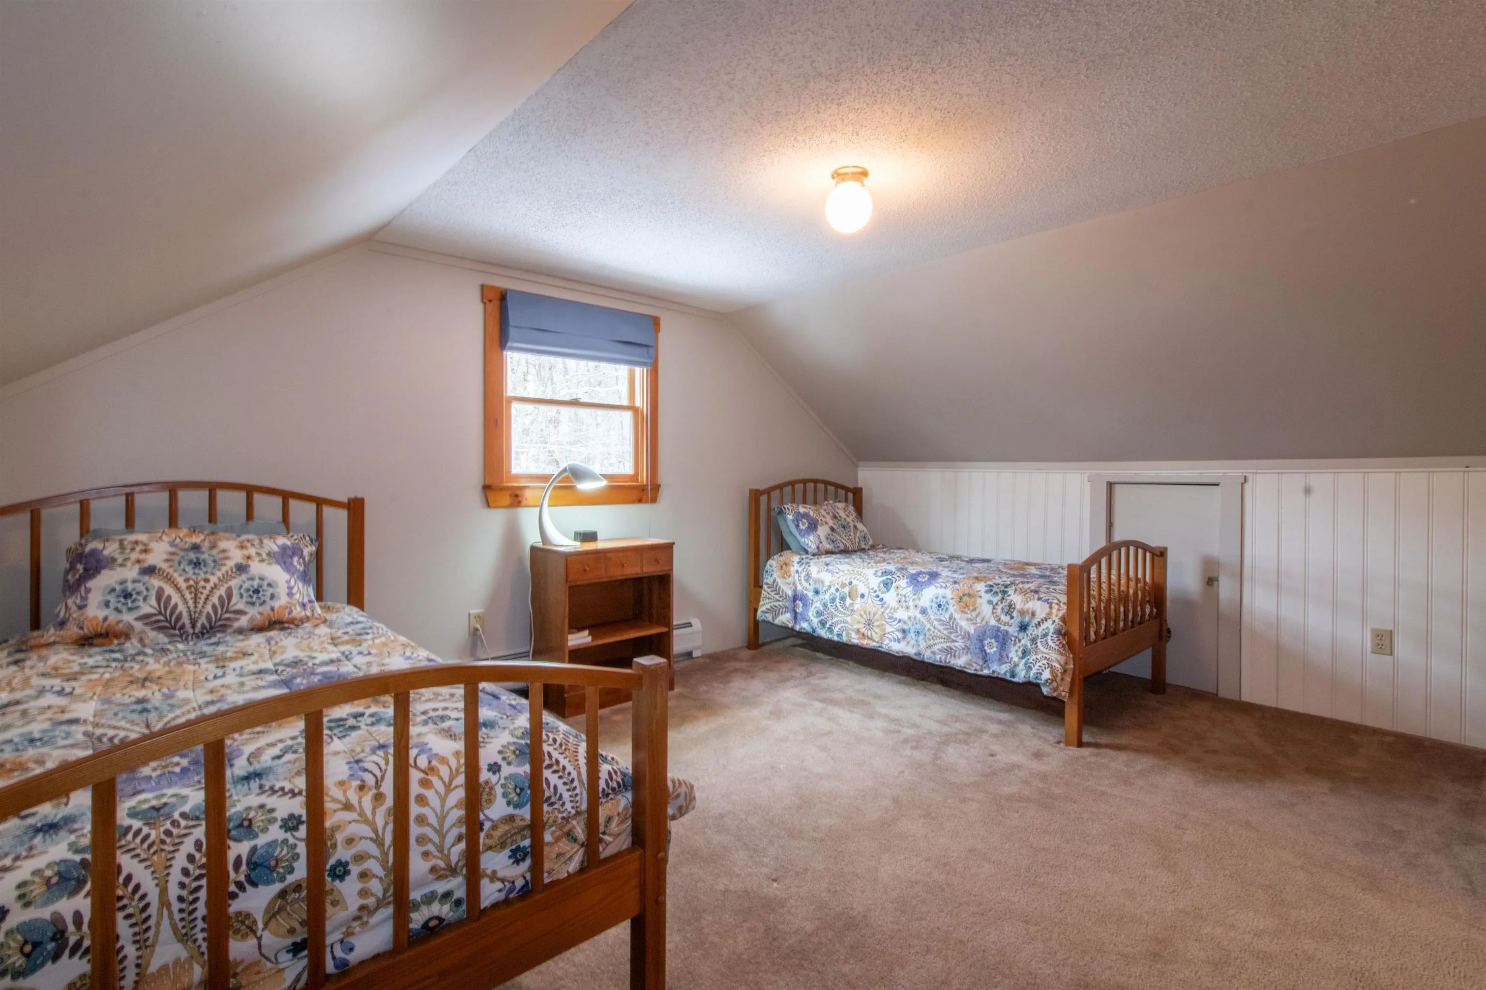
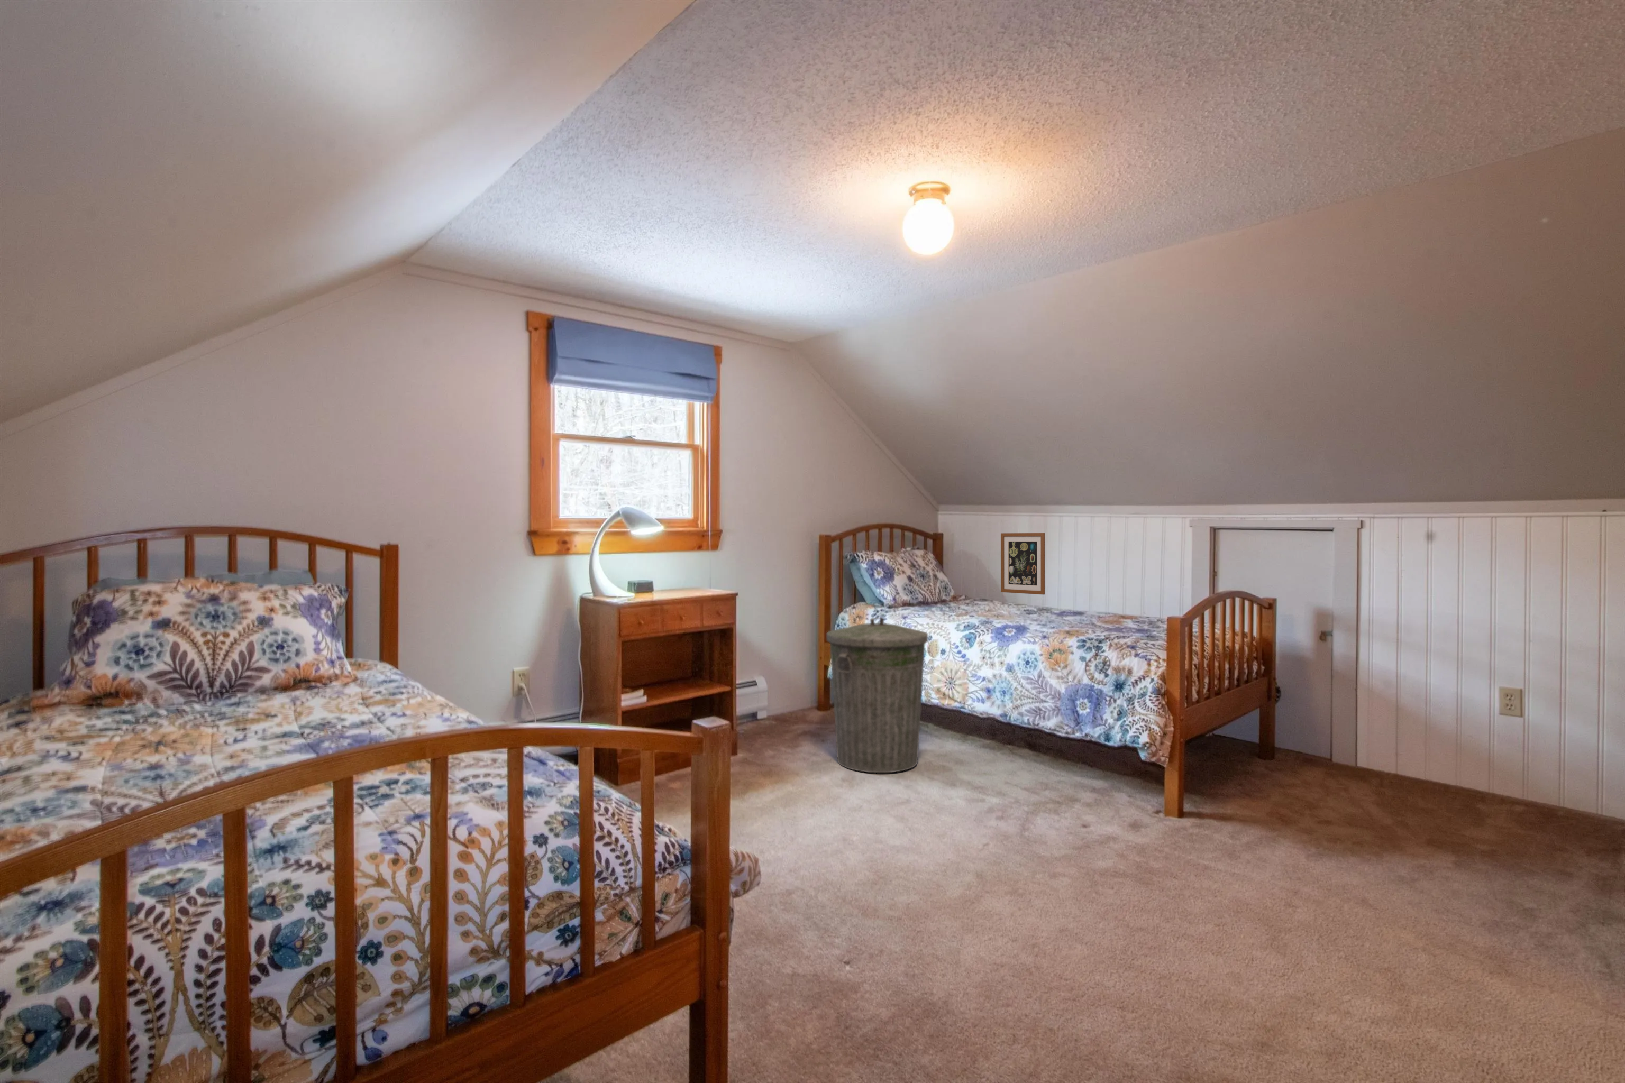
+ trash can [826,616,929,774]
+ wall art [1000,533,1046,595]
